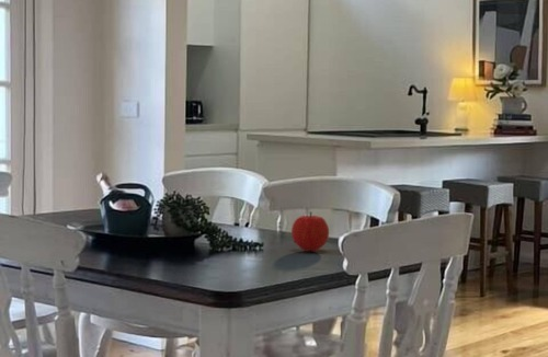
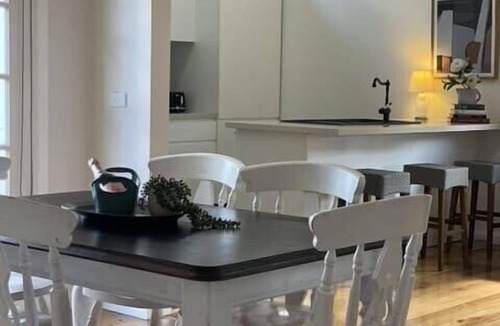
- fruit [290,210,330,252]
